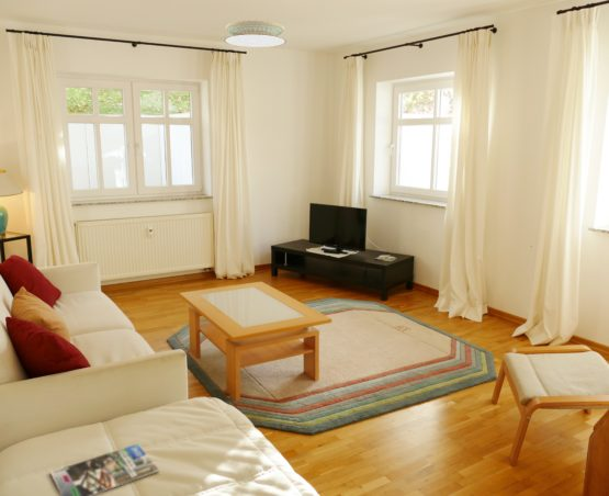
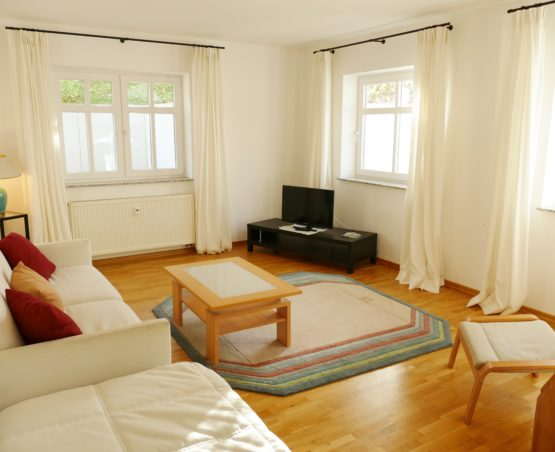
- magazine [49,443,160,496]
- ceiling light [224,20,286,48]
